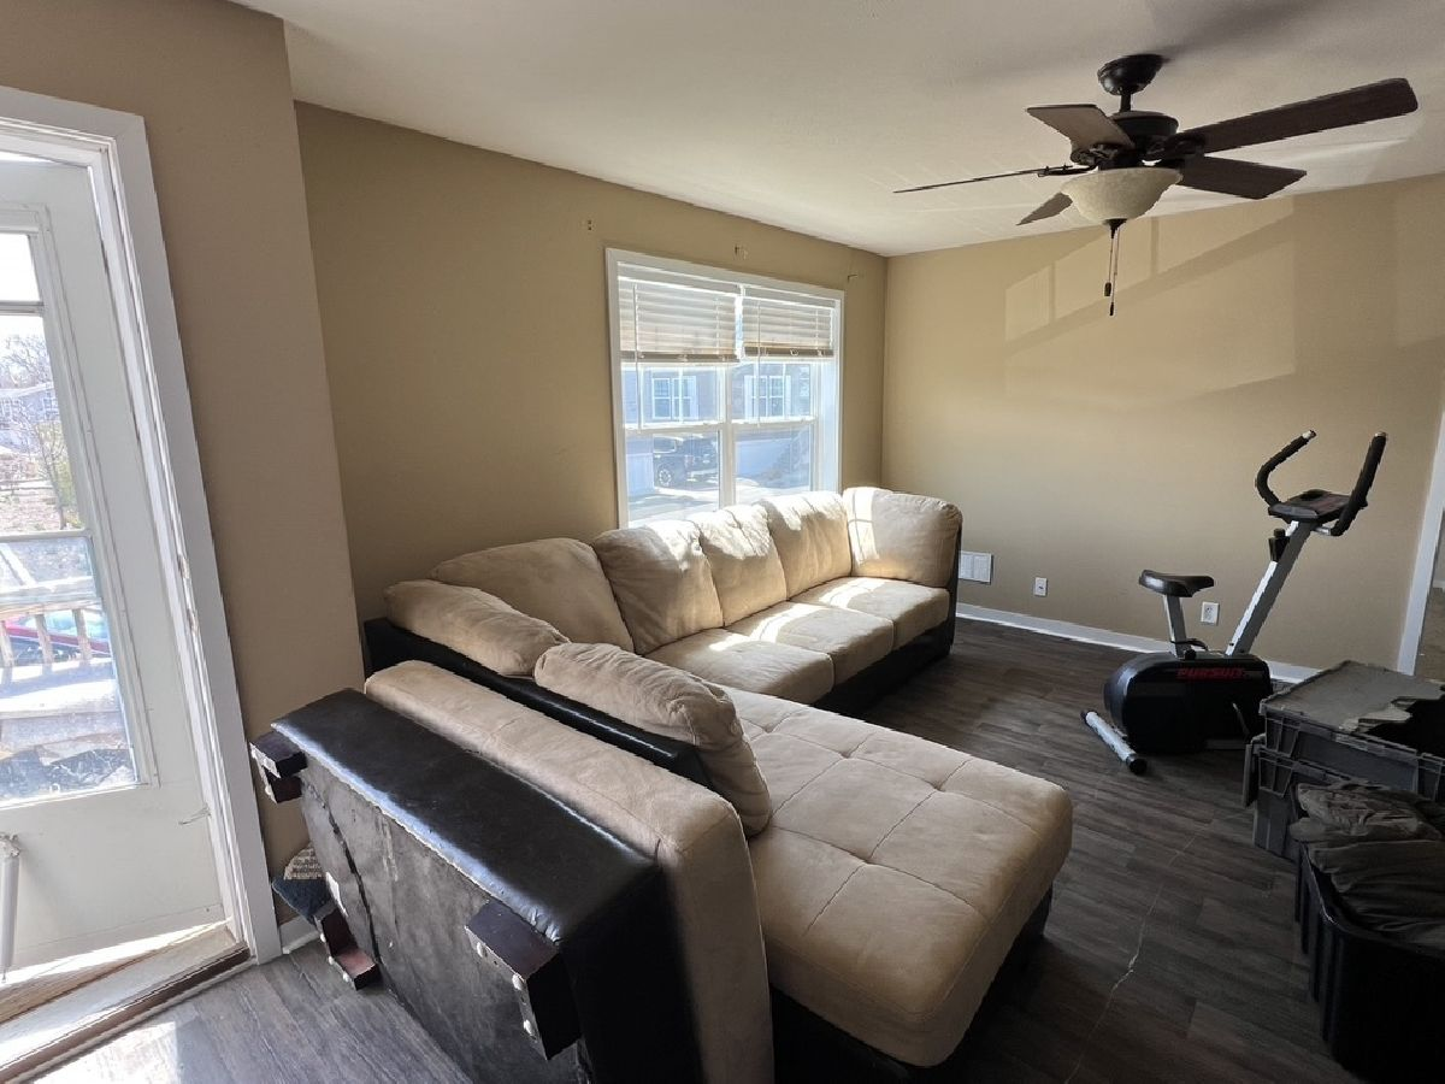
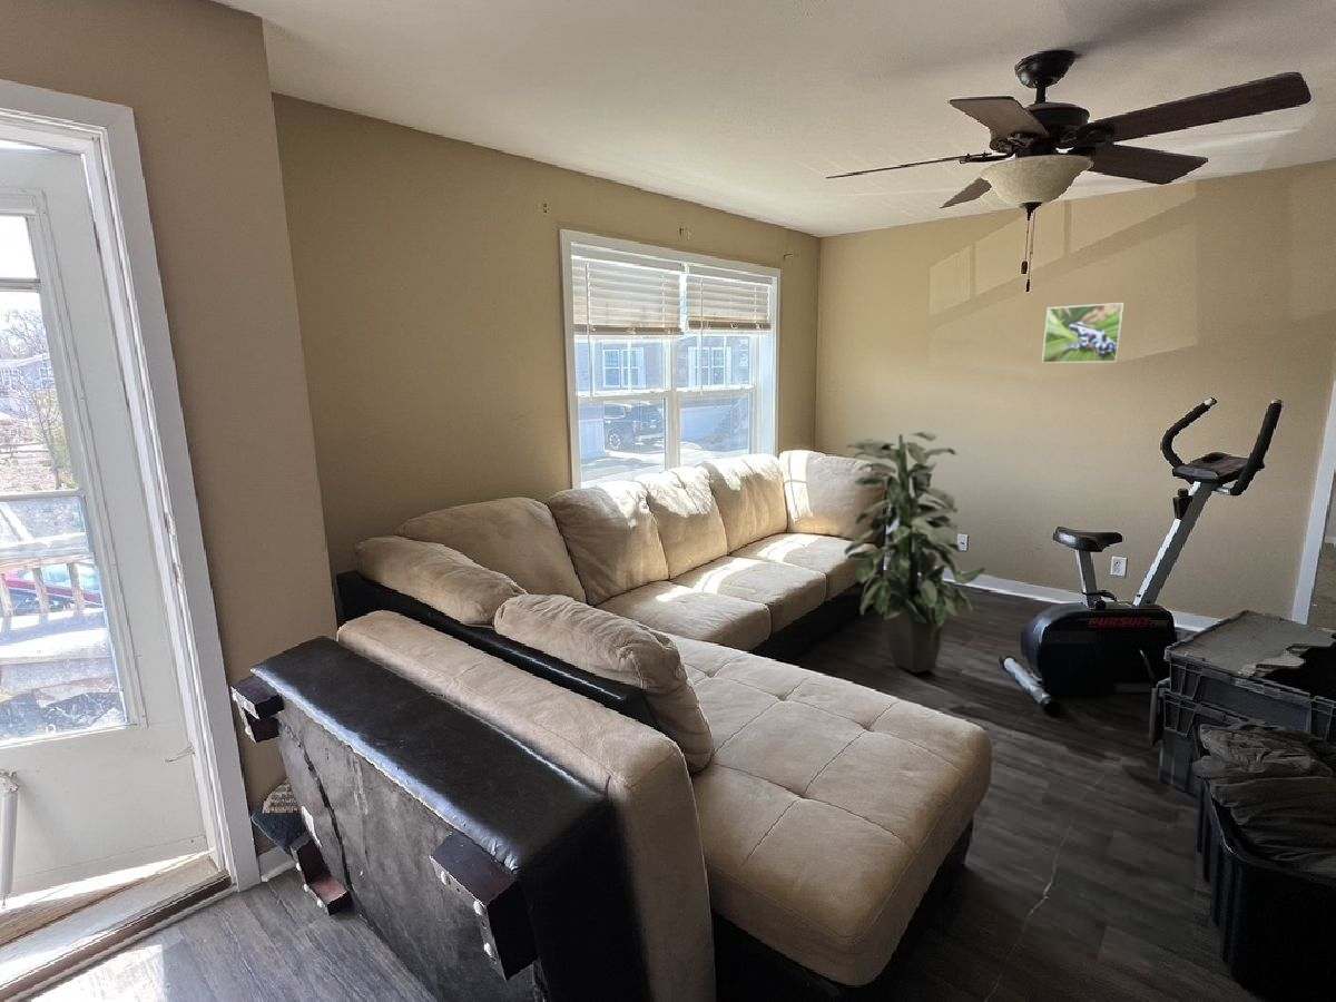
+ indoor plant [843,430,986,674]
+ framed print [1041,302,1124,364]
